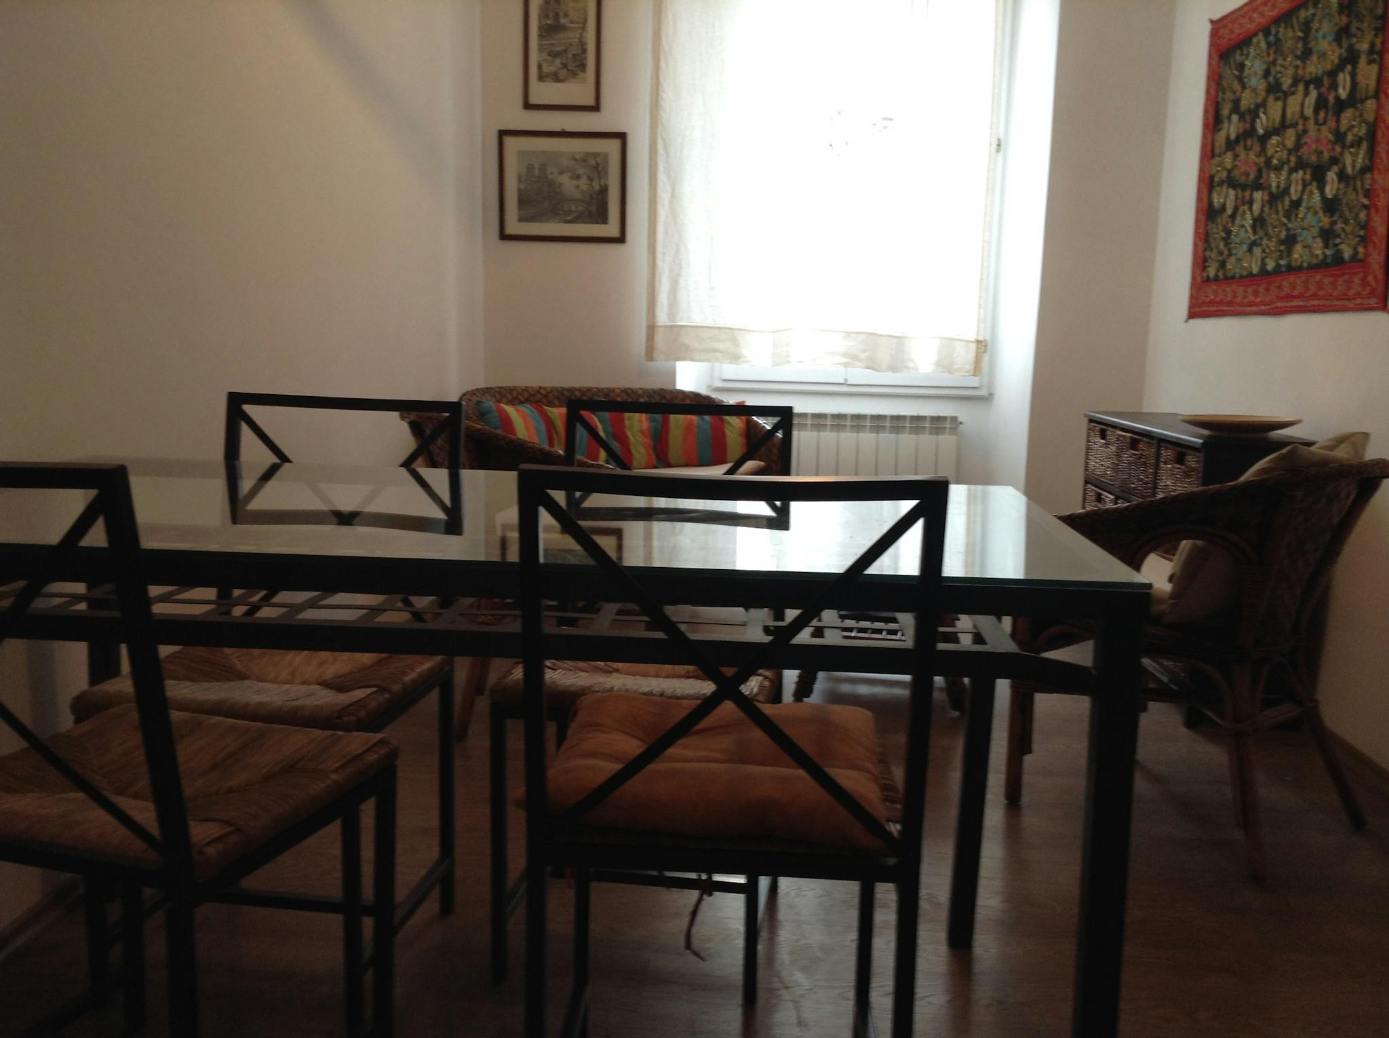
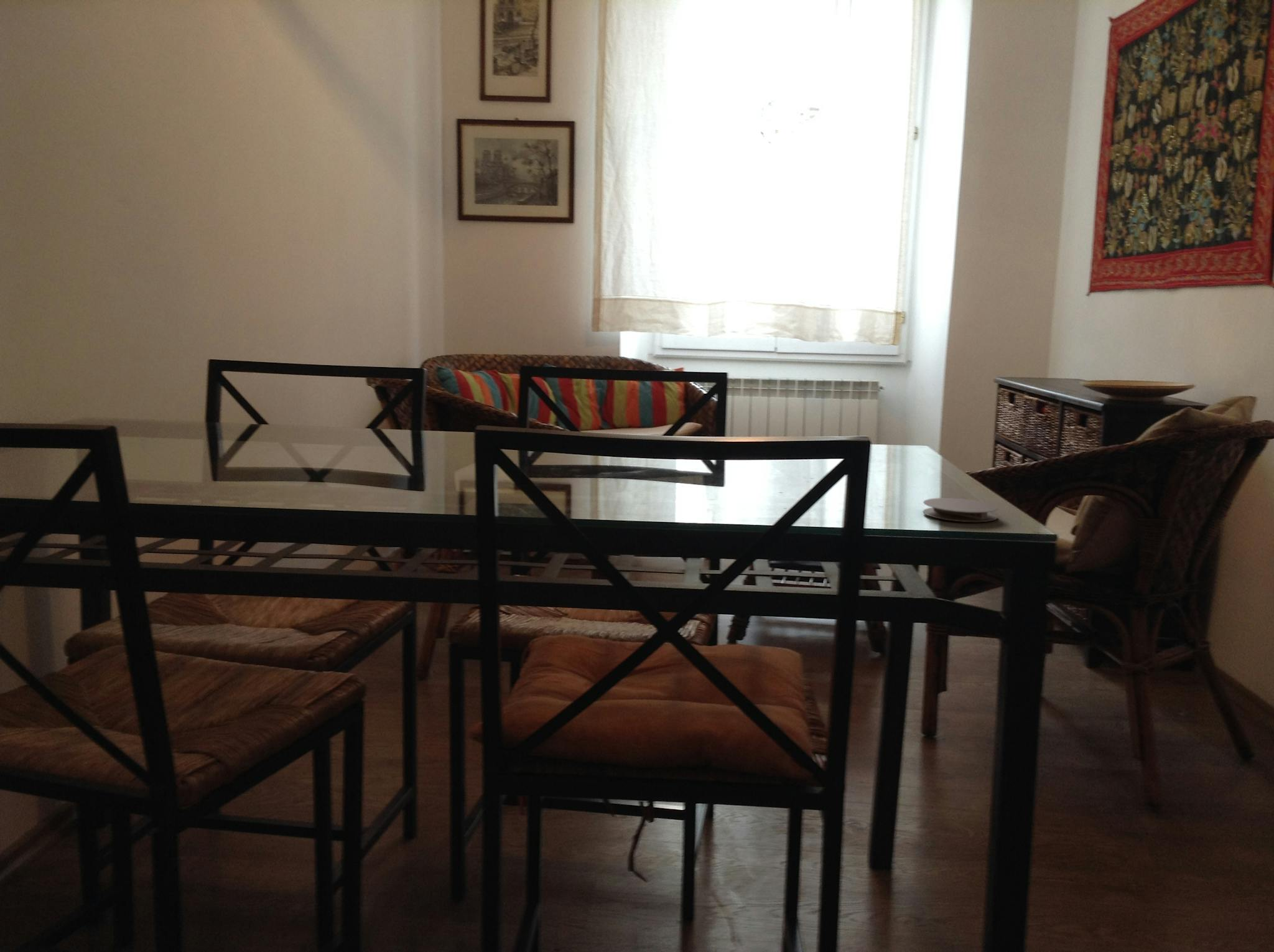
+ coaster [922,497,999,523]
